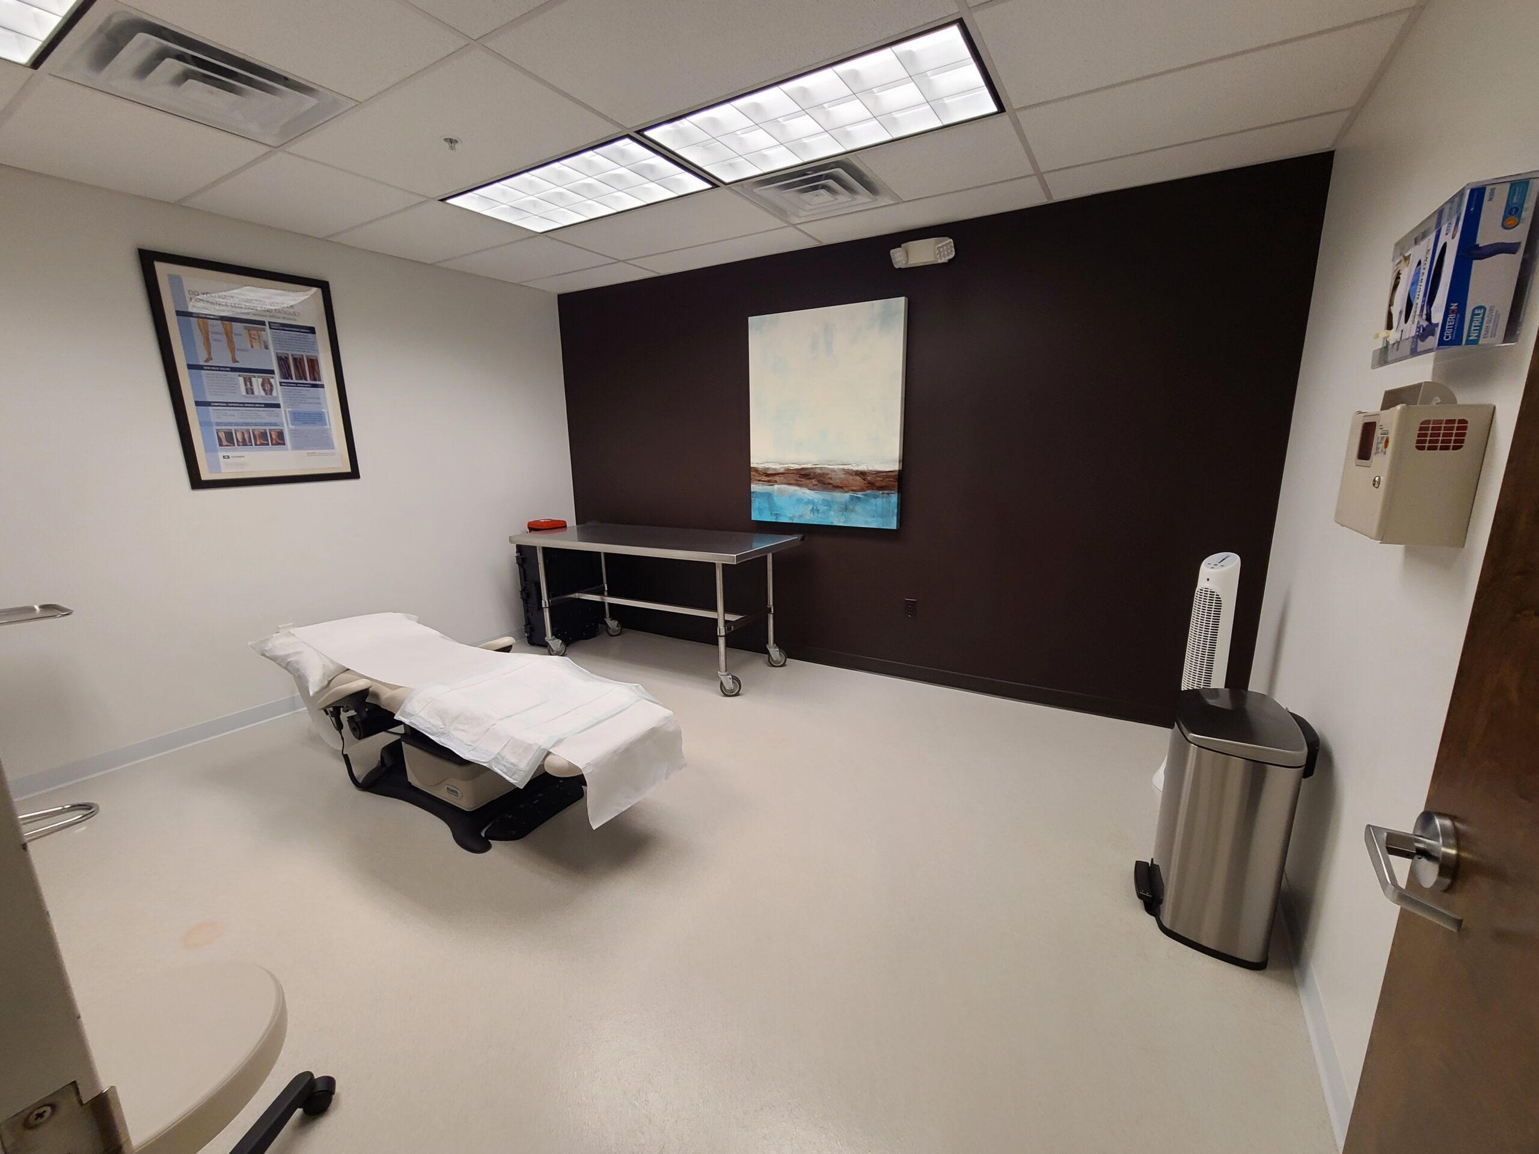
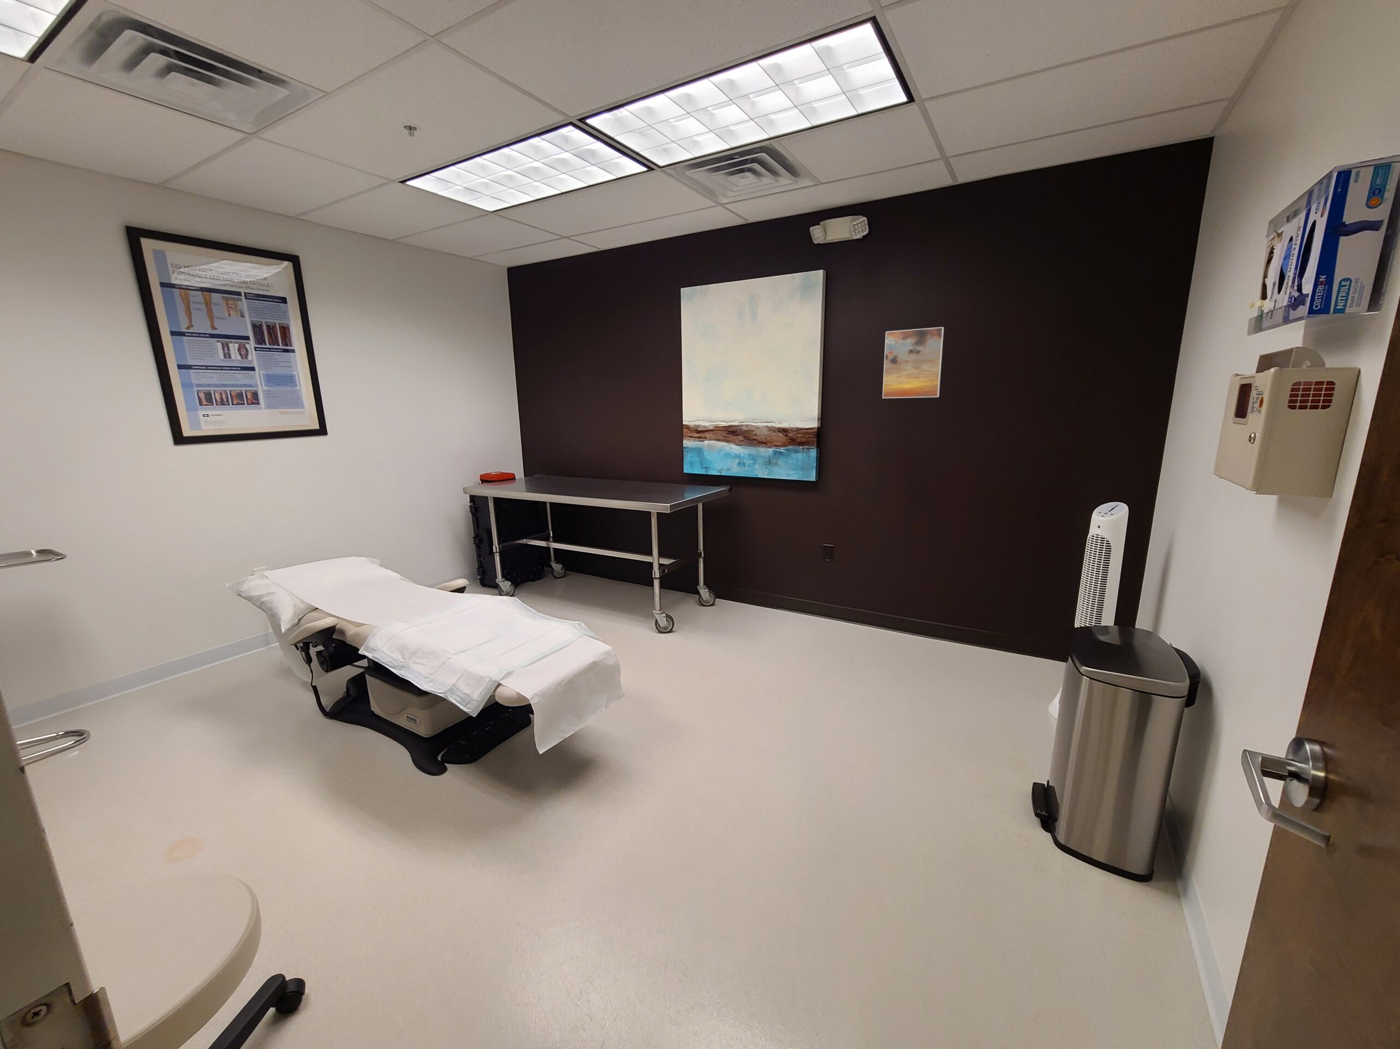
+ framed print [882,326,945,399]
